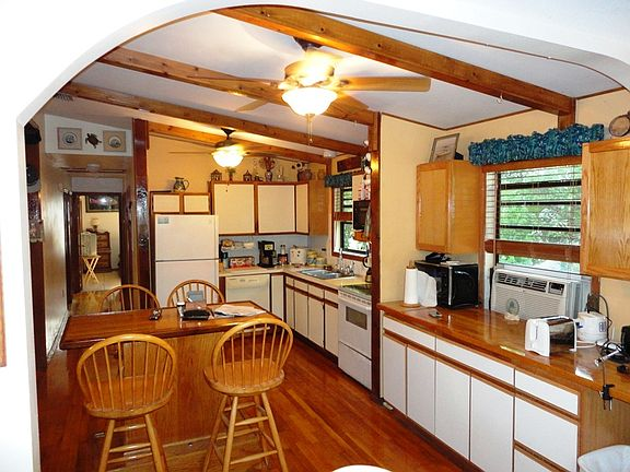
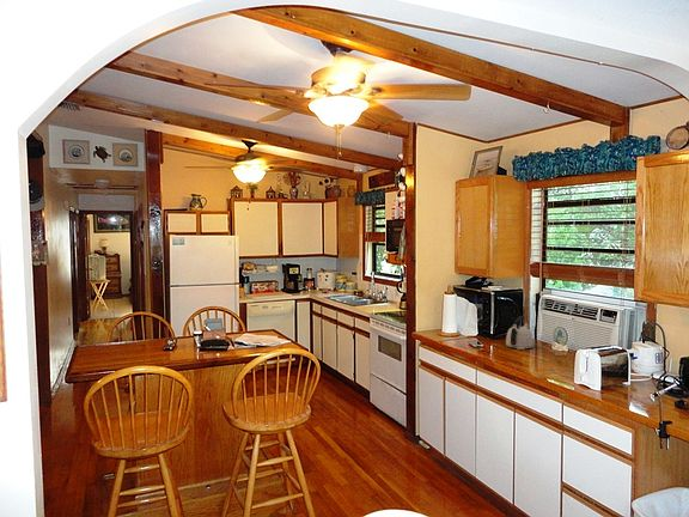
+ kettle [505,315,535,351]
